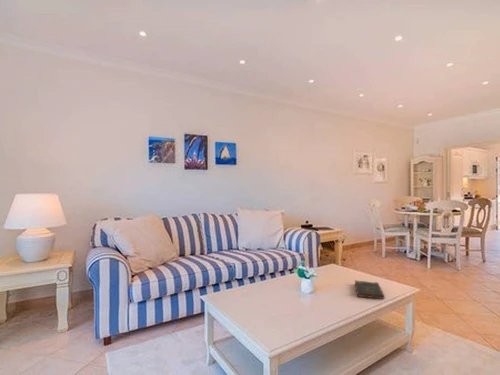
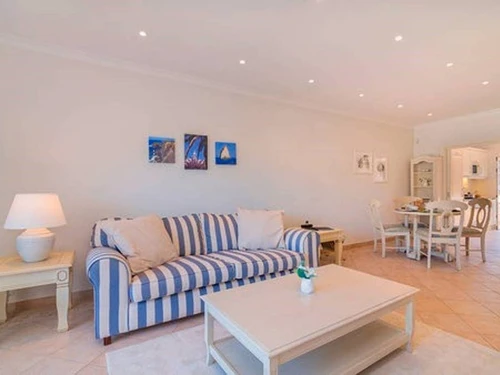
- bible [354,280,385,300]
